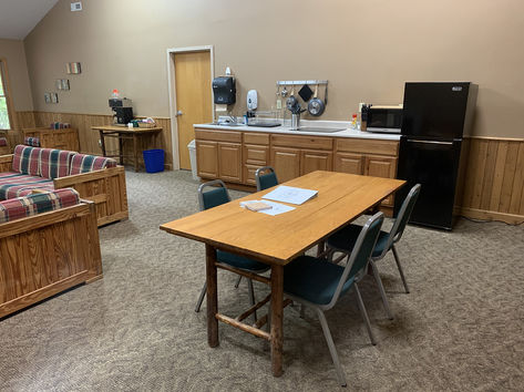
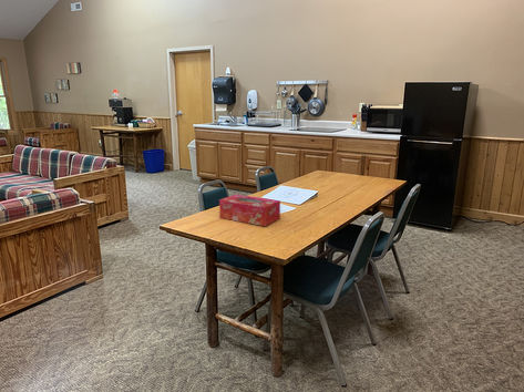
+ tissue box [218,194,281,227]
